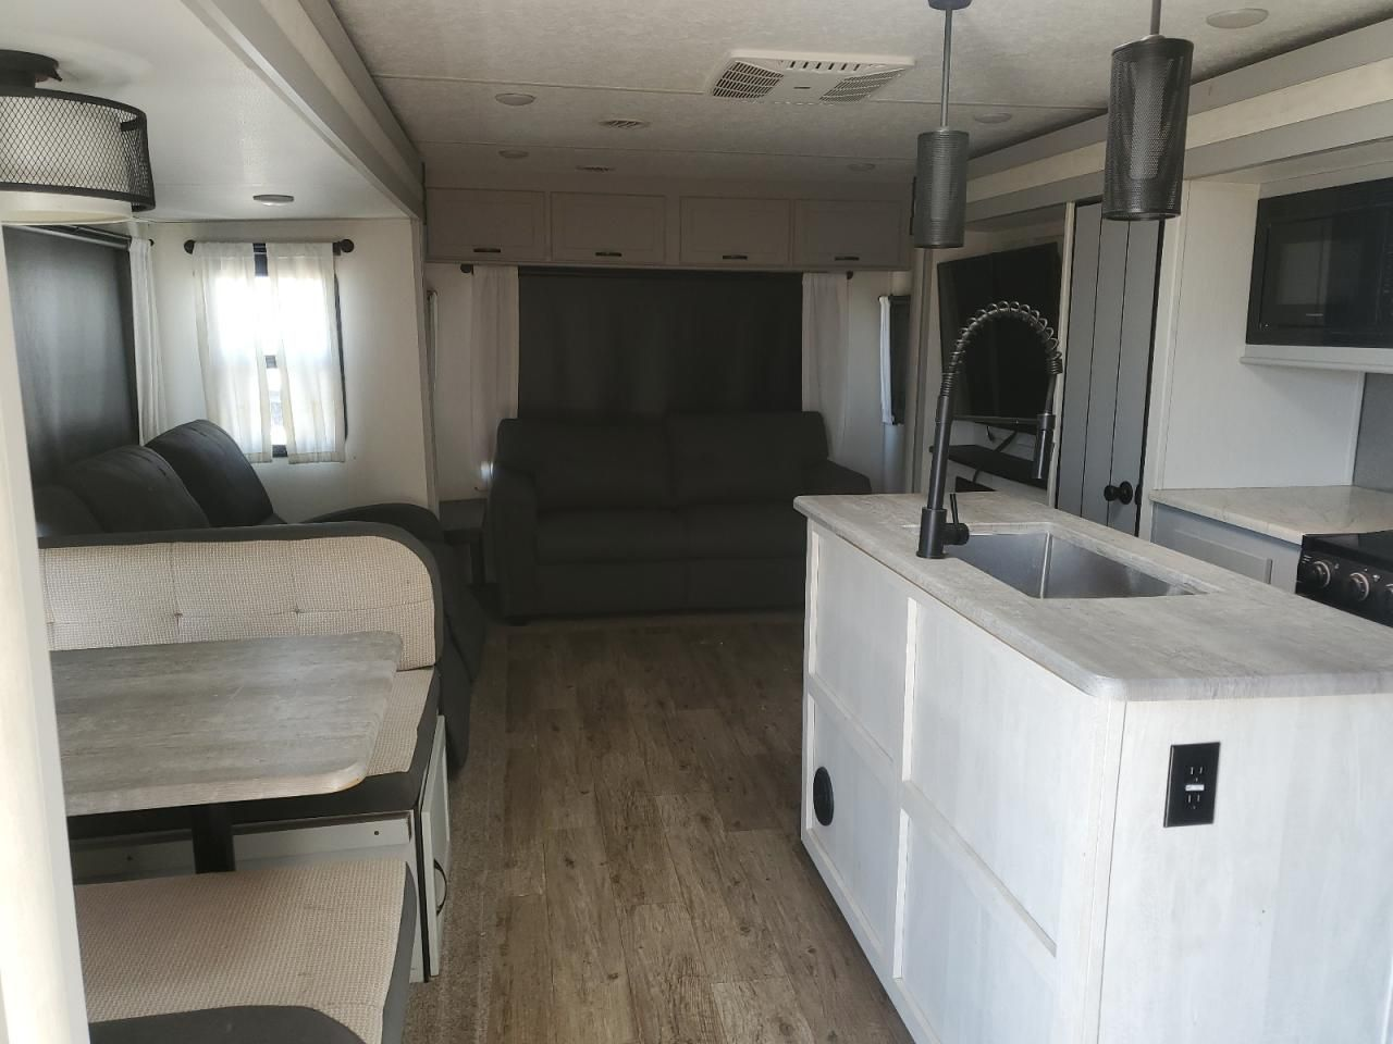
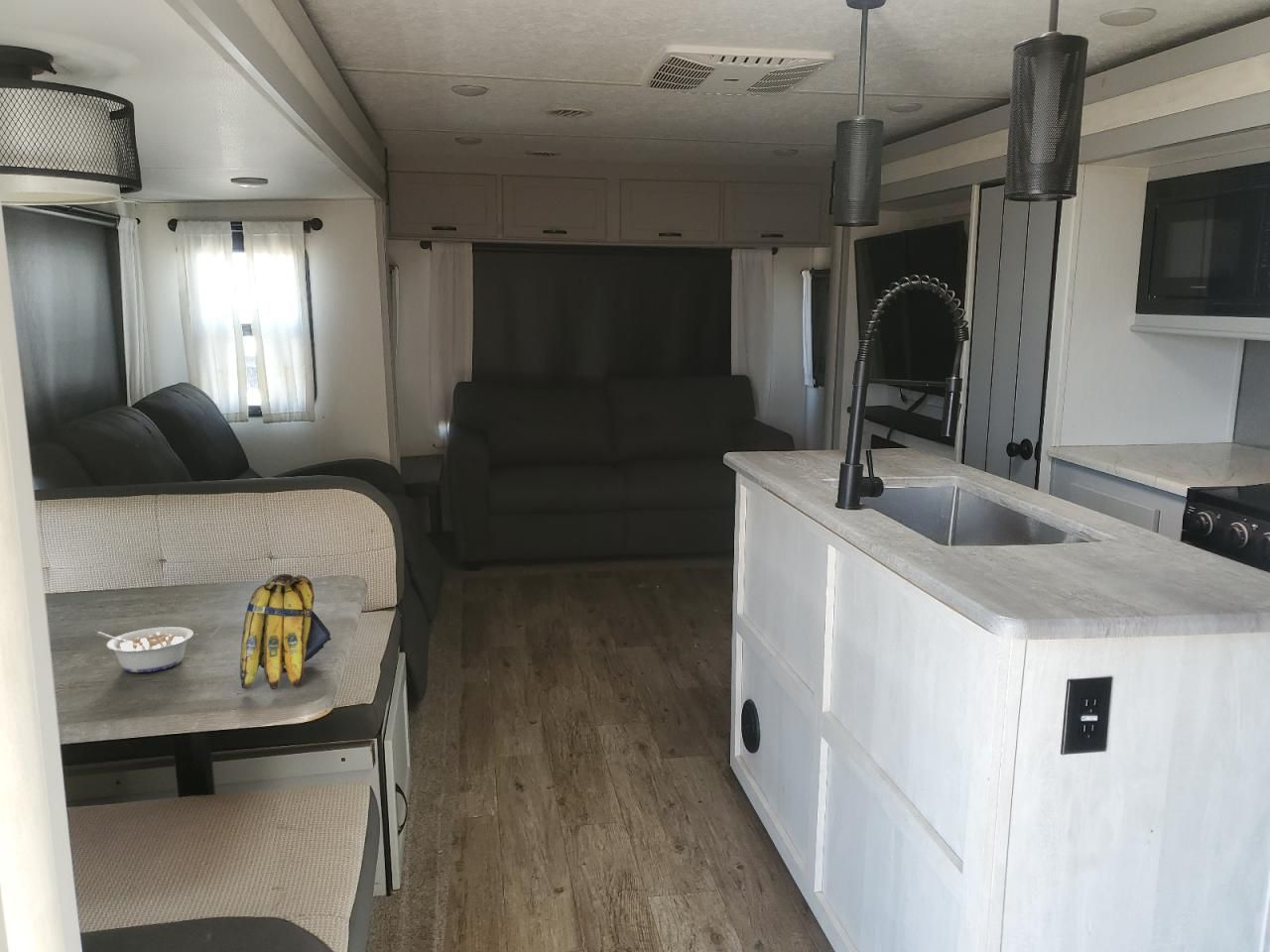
+ legume [94,626,194,673]
+ banana [239,573,332,690]
